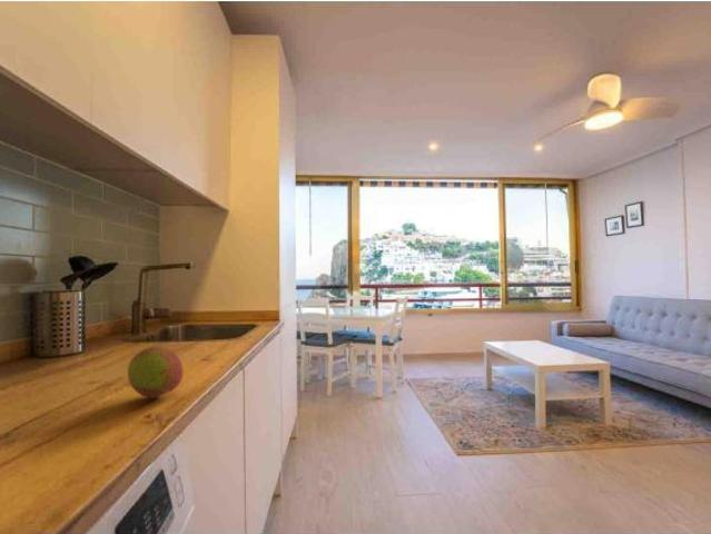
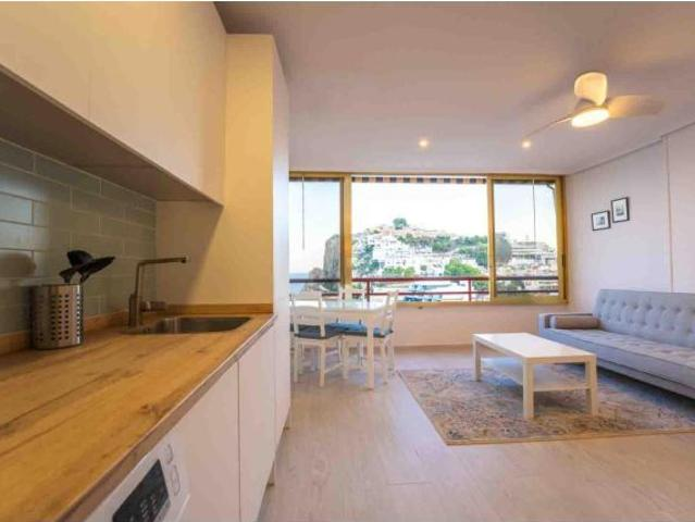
- fruit [127,345,184,399]
